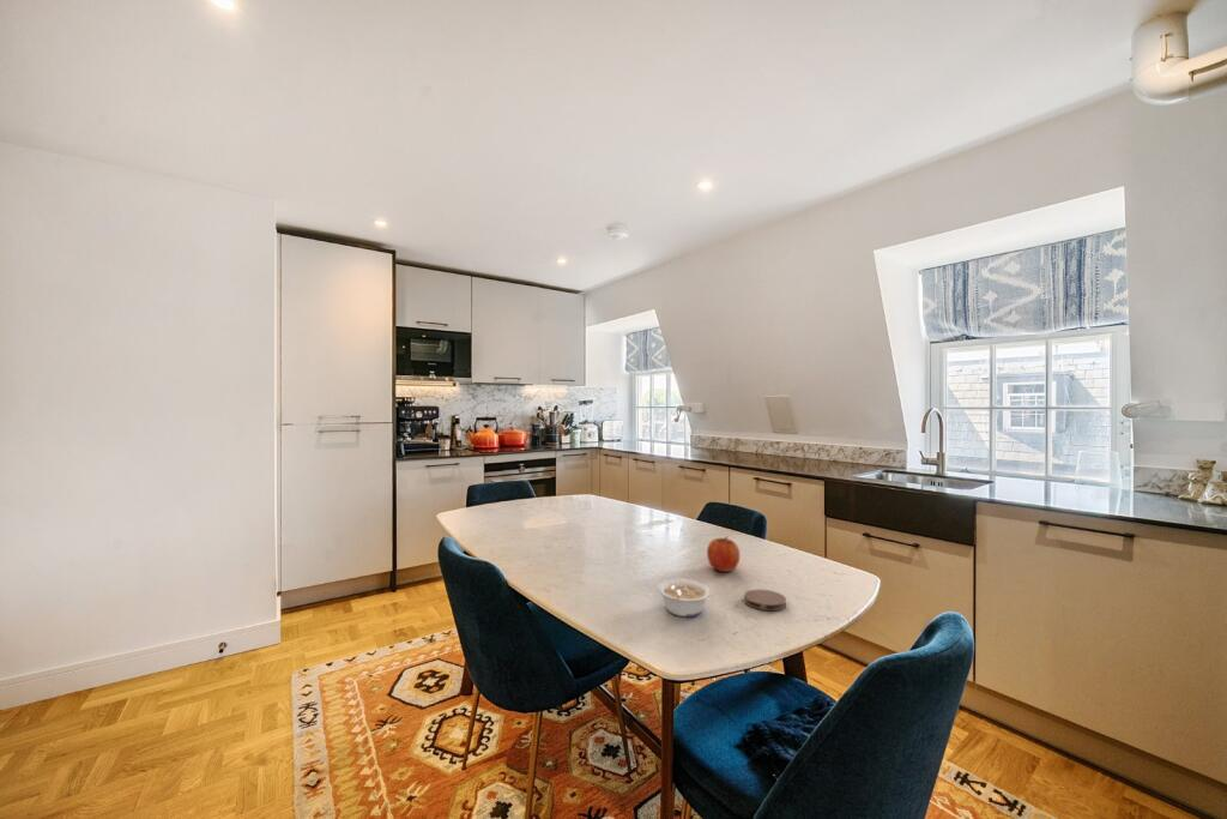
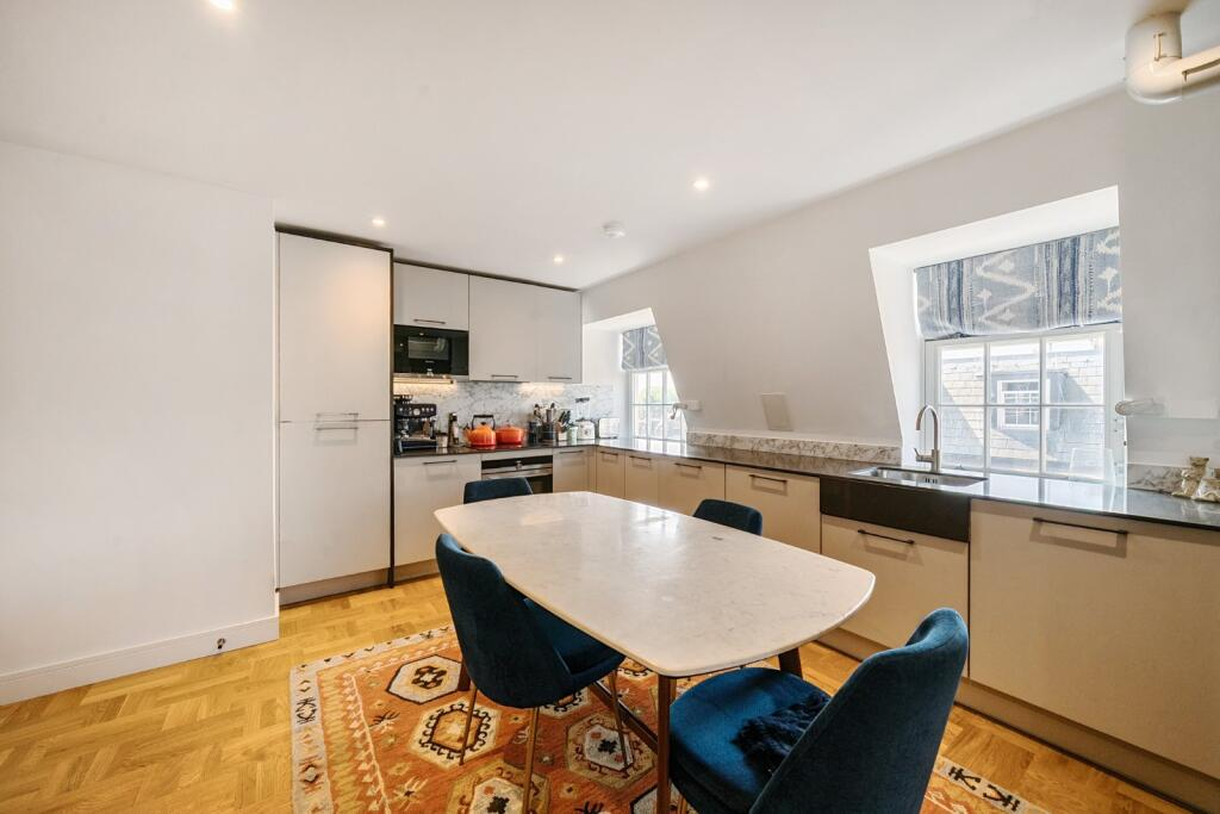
- legume [657,578,712,618]
- coaster [743,589,787,612]
- fruit [706,535,741,573]
